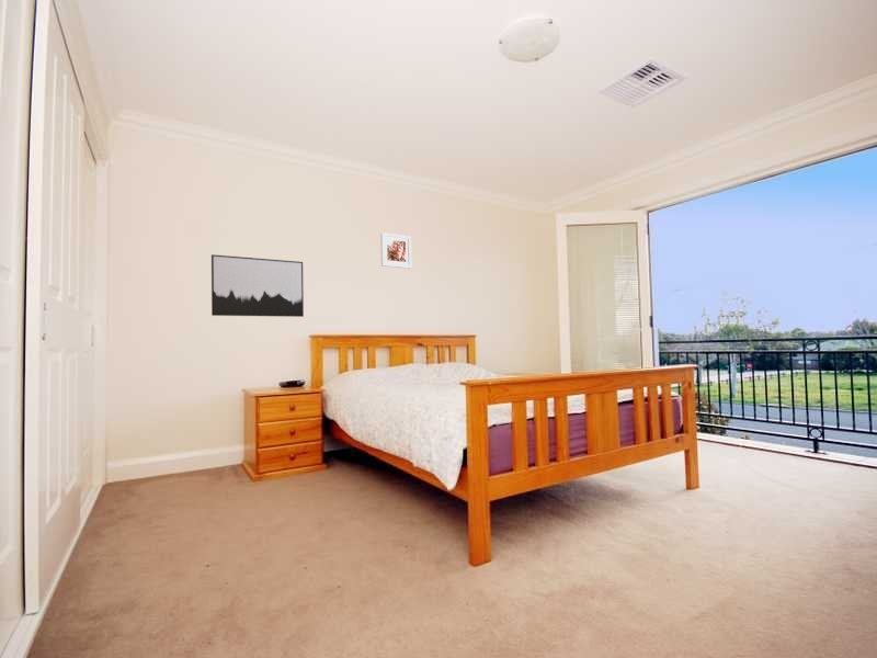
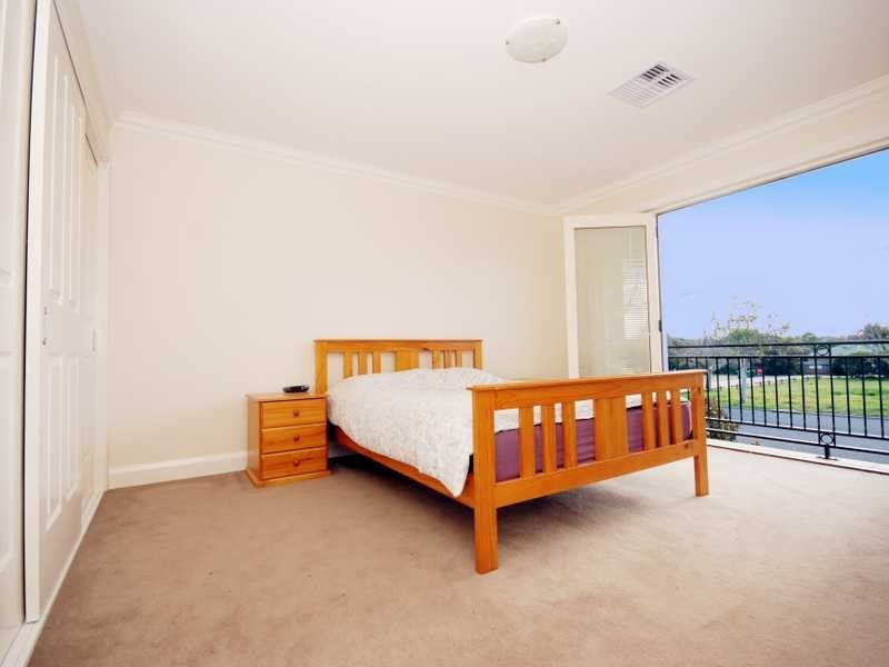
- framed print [379,231,412,270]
- wall art [210,253,305,318]
